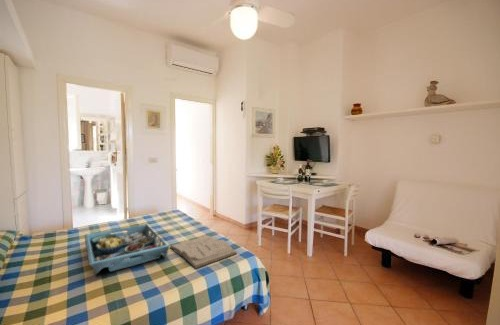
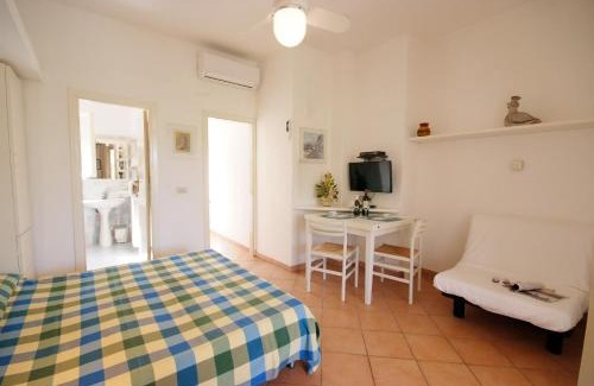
- serving tray [84,223,170,277]
- book [169,235,238,270]
